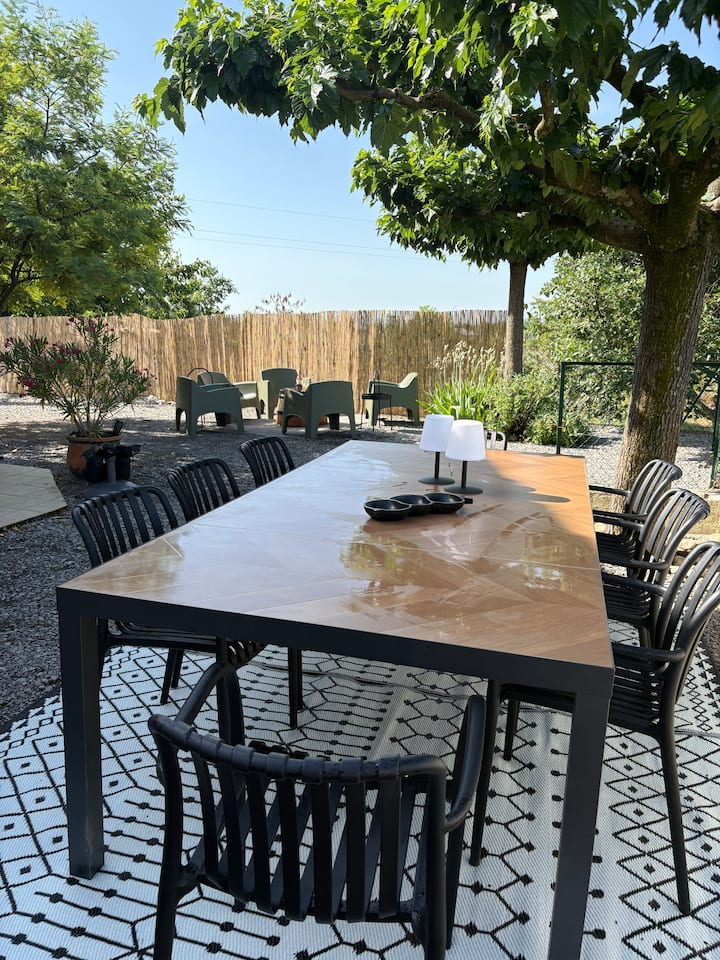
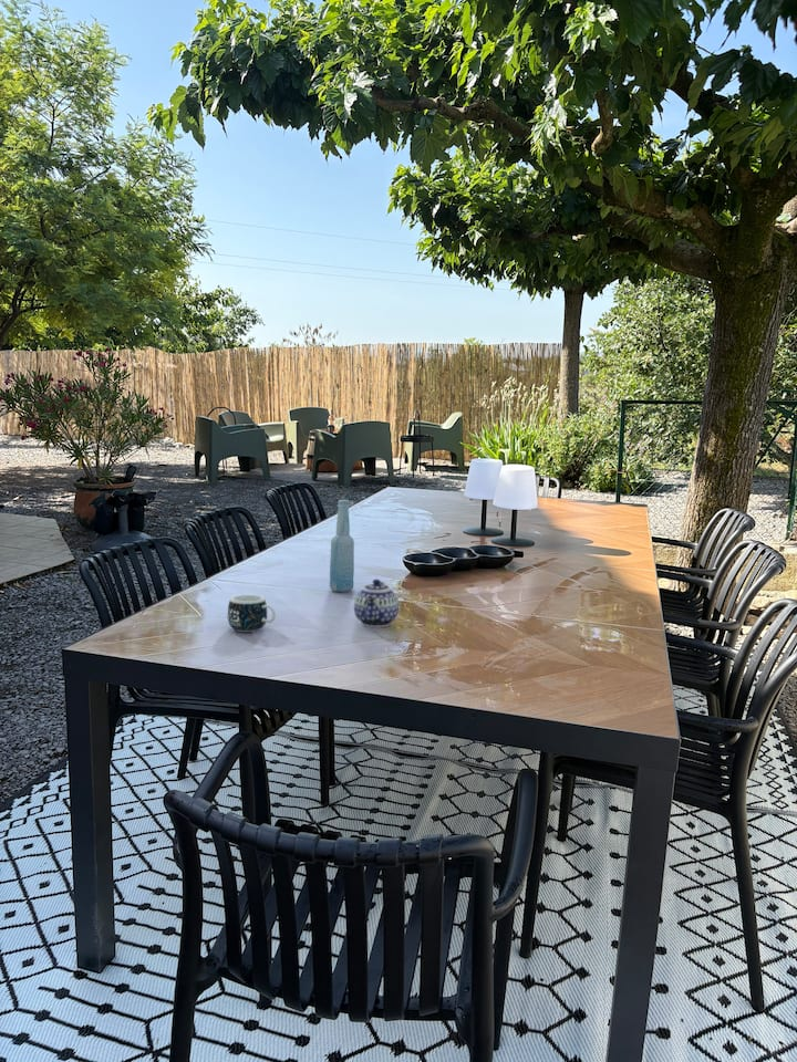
+ bottle [329,499,355,593]
+ mug [227,594,277,633]
+ teapot [353,579,400,628]
